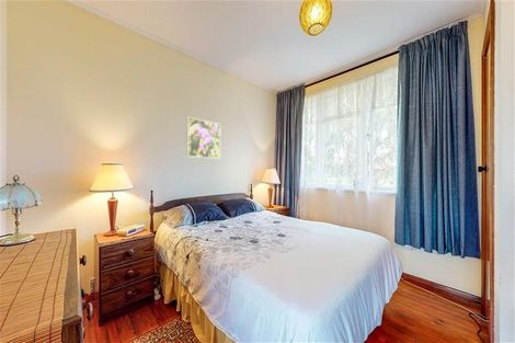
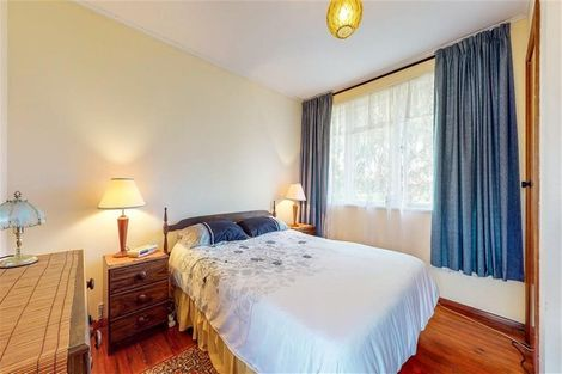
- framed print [185,116,221,160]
